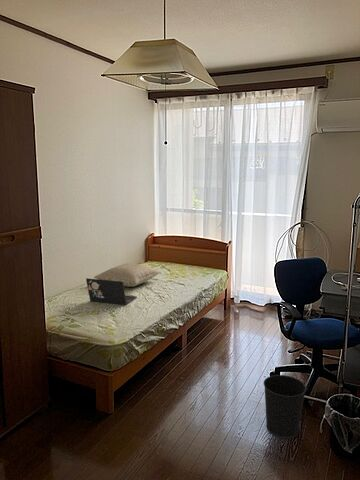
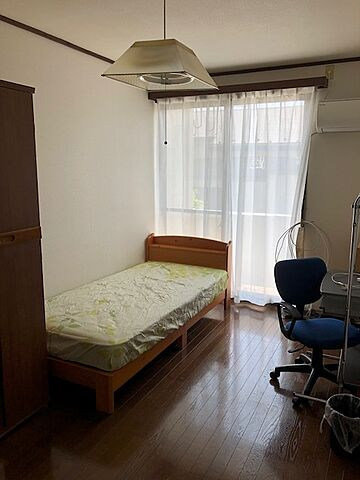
- pillow [93,262,162,288]
- laptop [85,277,138,306]
- wastebasket [263,374,307,440]
